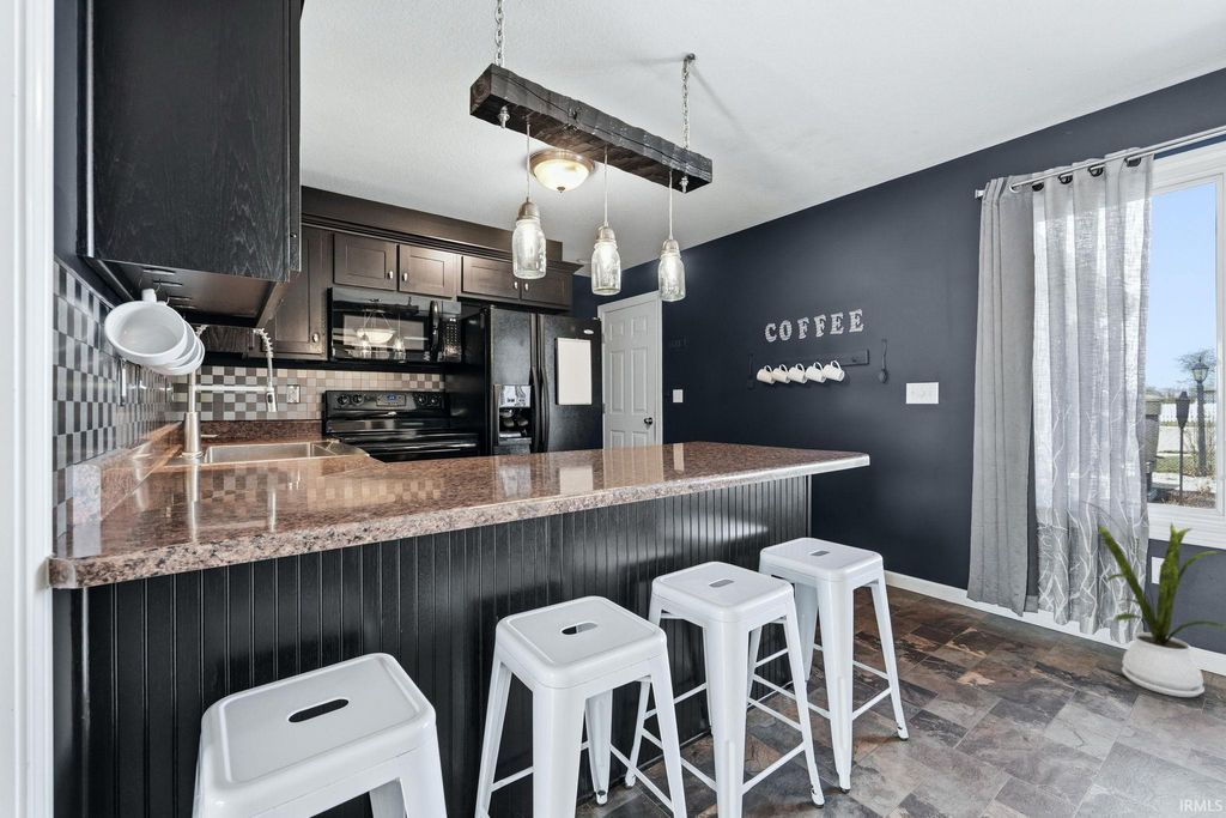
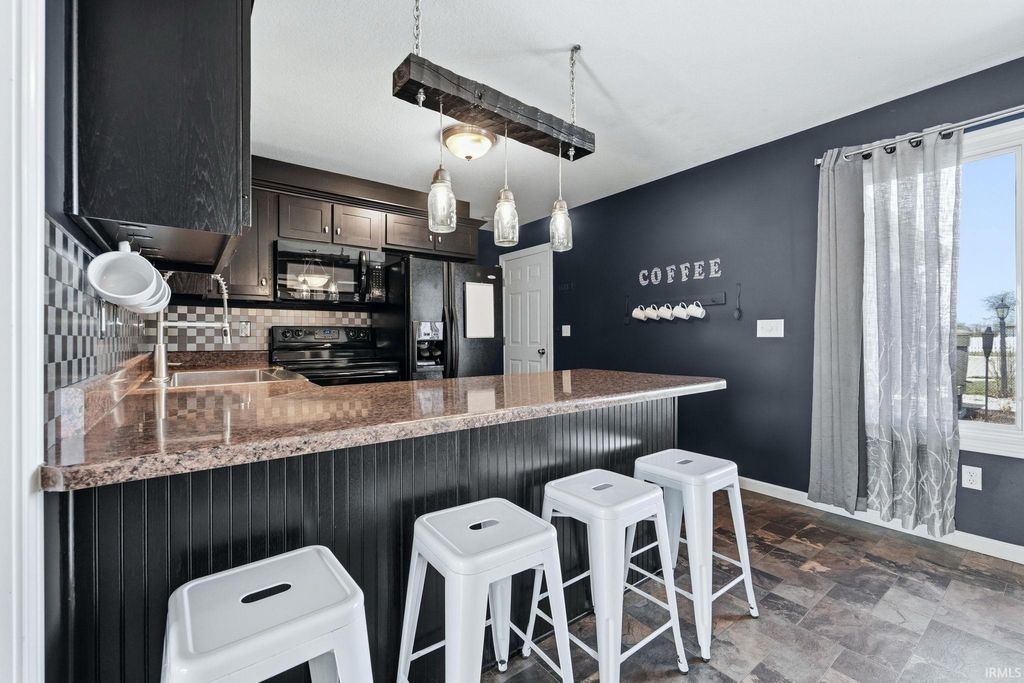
- house plant [1079,499,1226,698]
